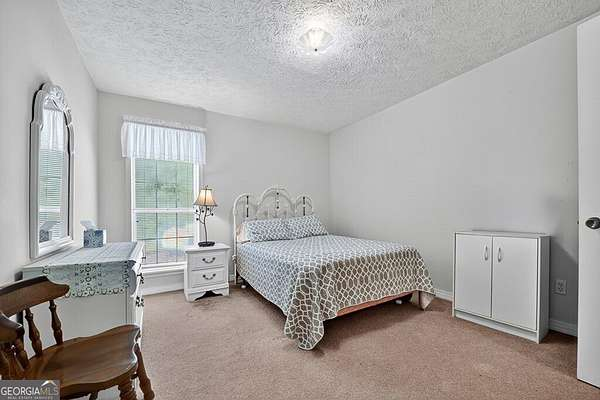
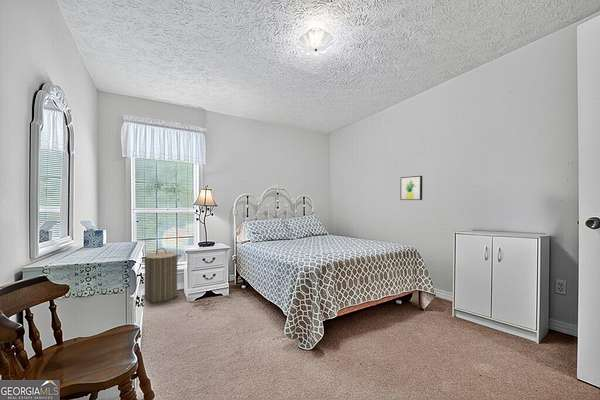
+ laundry hamper [142,247,182,303]
+ wall art [399,175,423,201]
